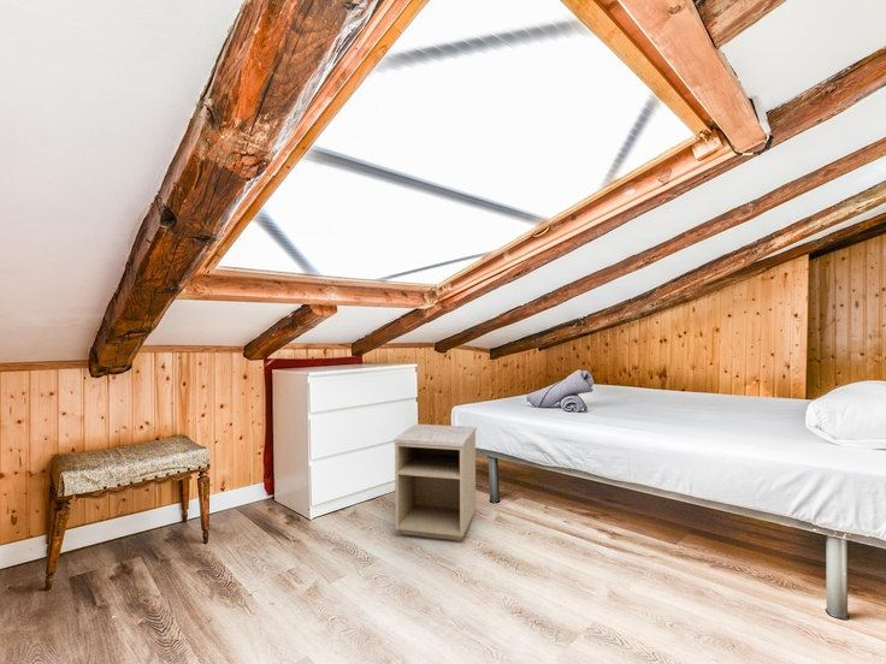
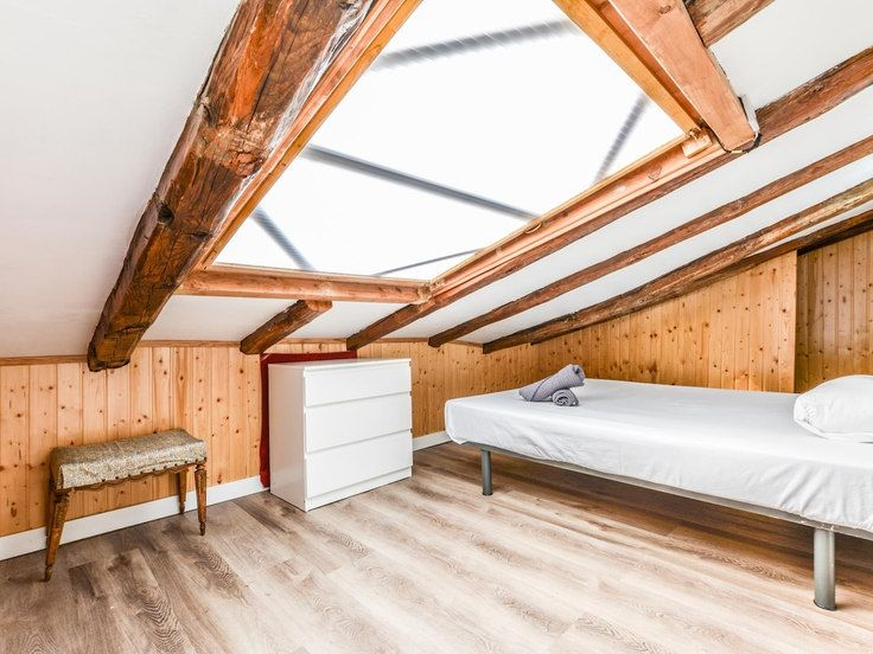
- nightstand [392,423,478,541]
